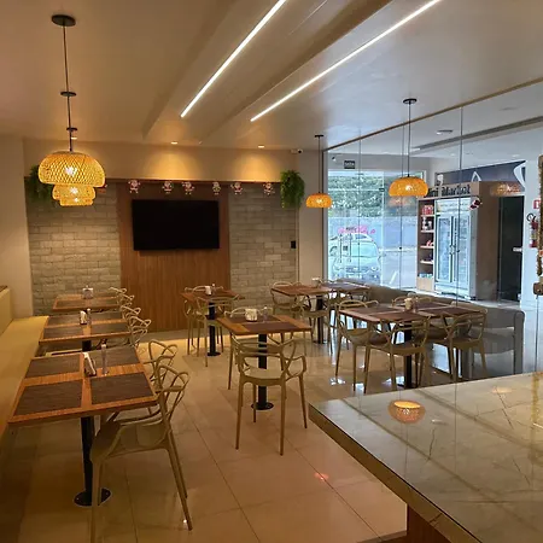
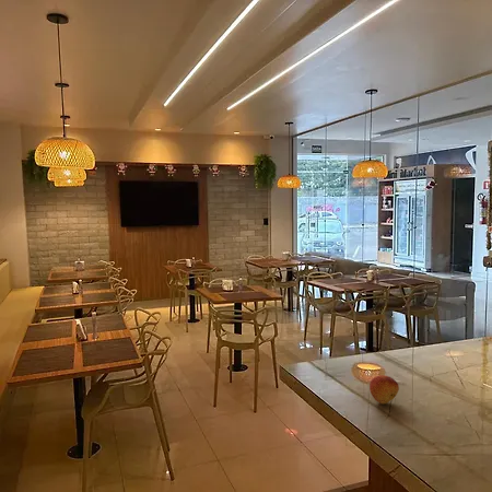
+ fruit [368,374,400,405]
